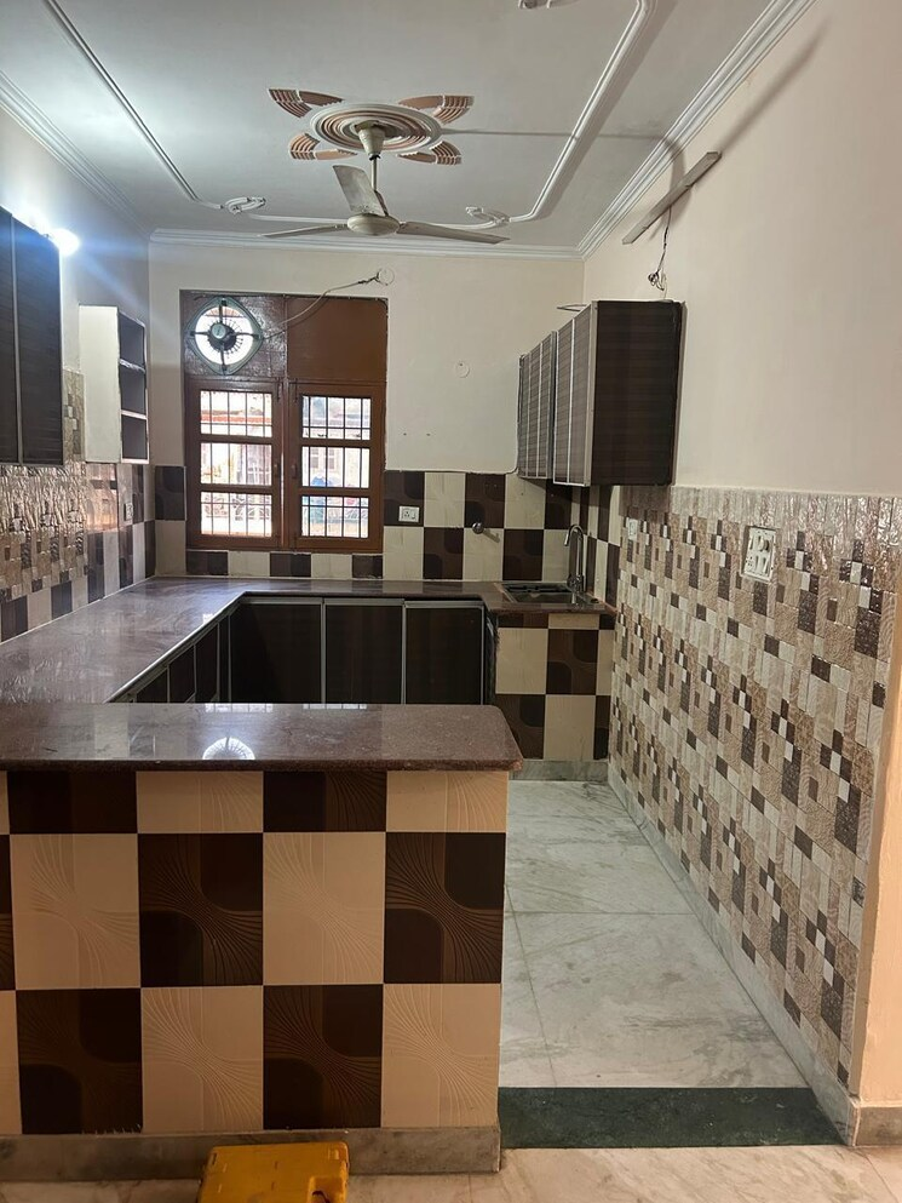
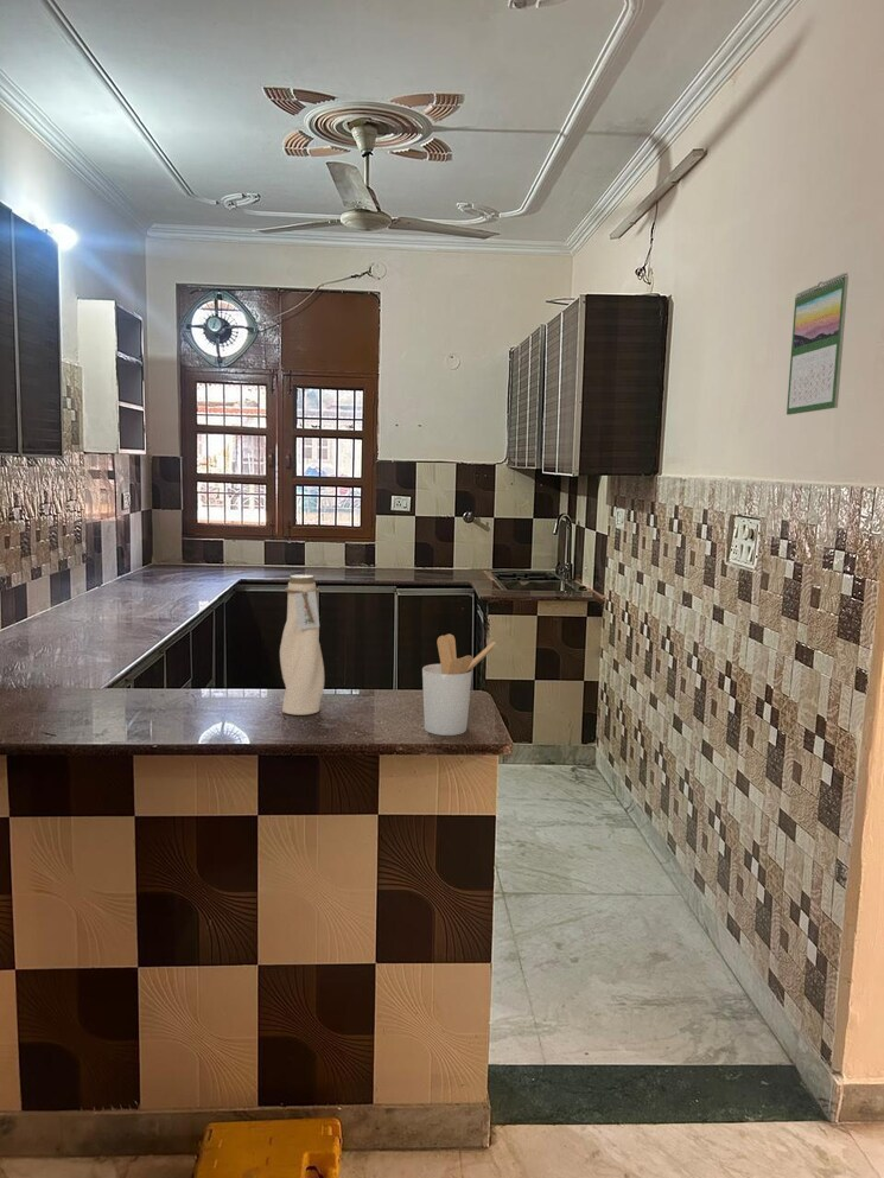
+ water bottle [279,574,325,717]
+ calendar [786,272,850,416]
+ utensil holder [421,632,497,737]
